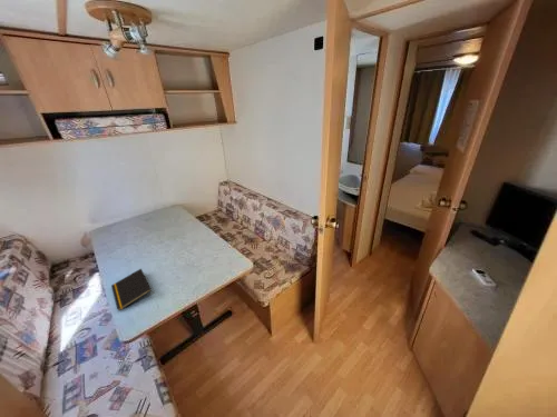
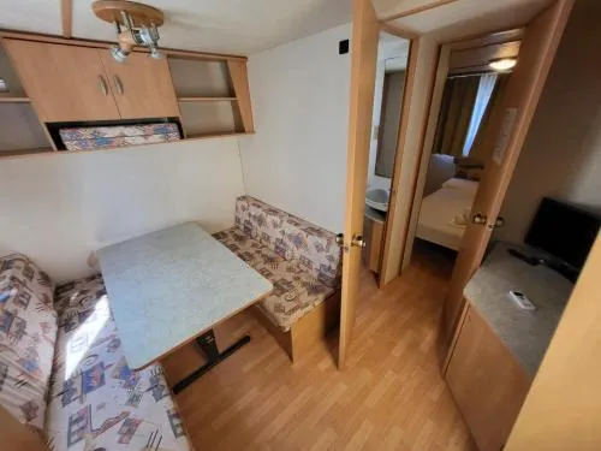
- notepad [110,268,153,312]
